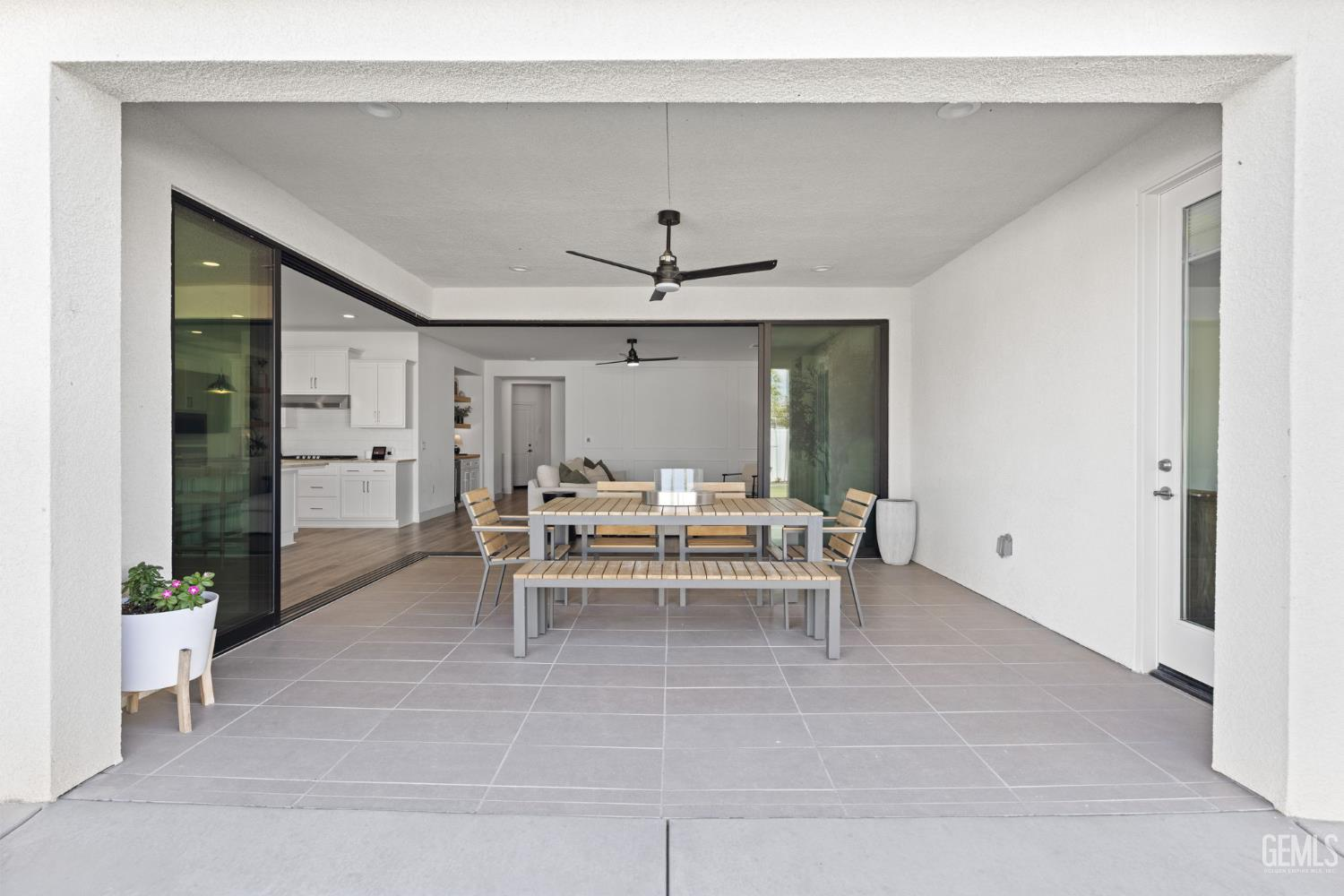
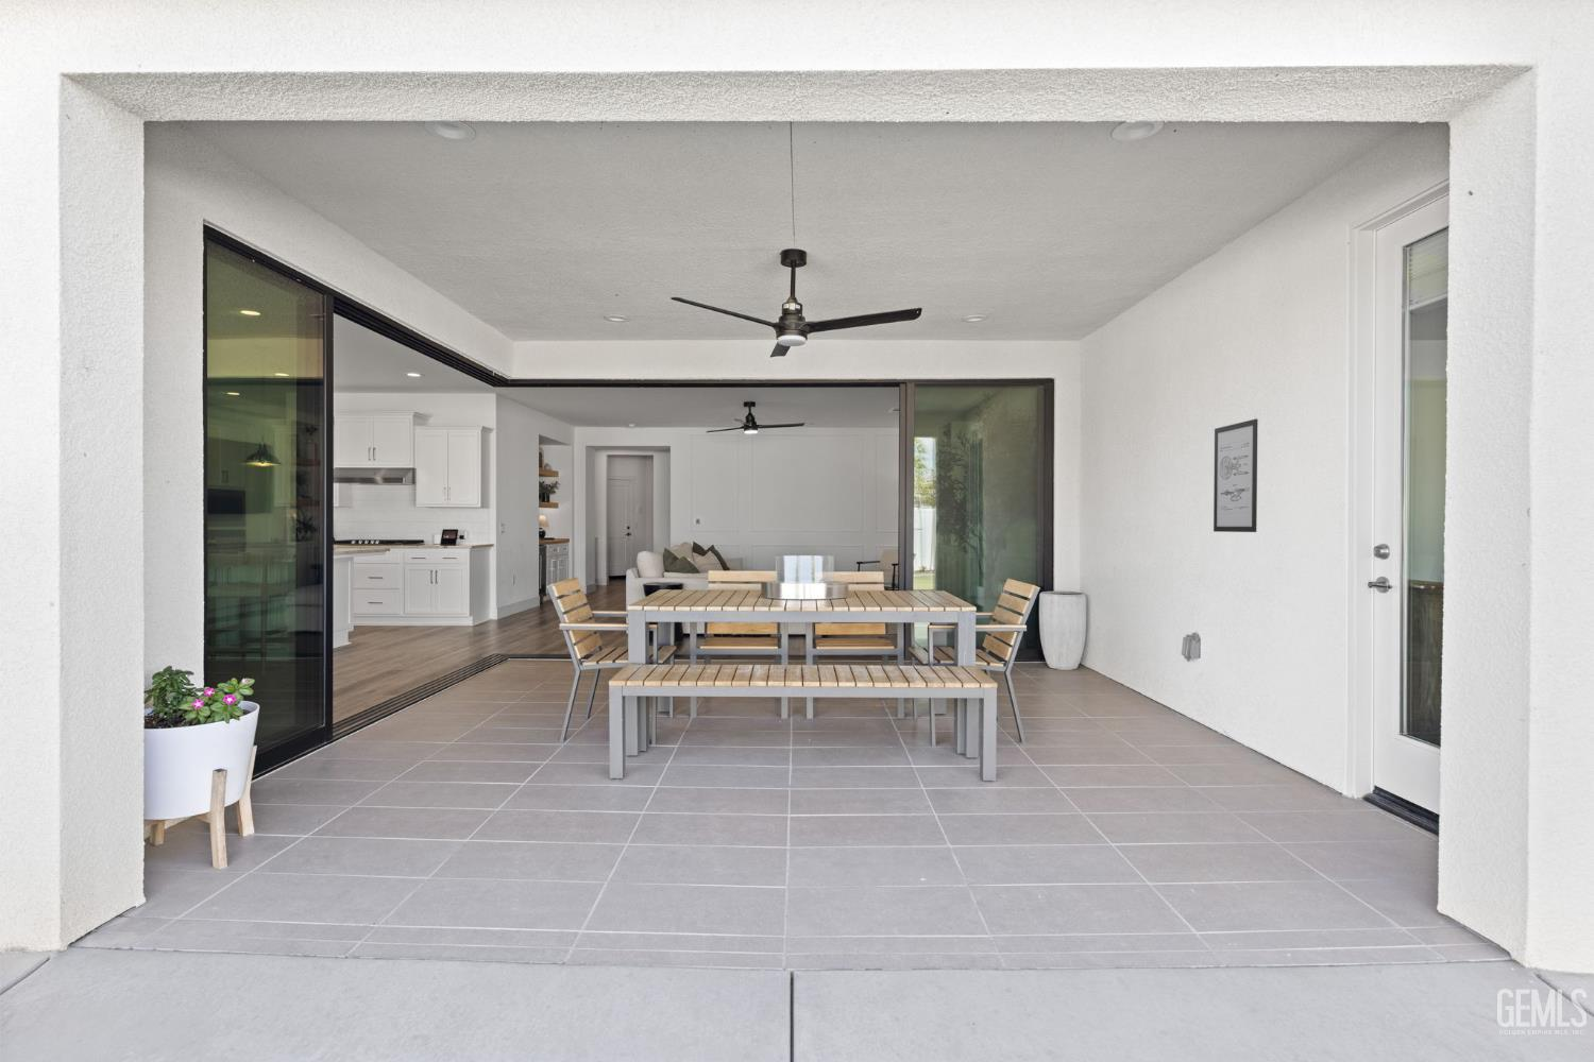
+ wall art [1212,417,1260,533]
